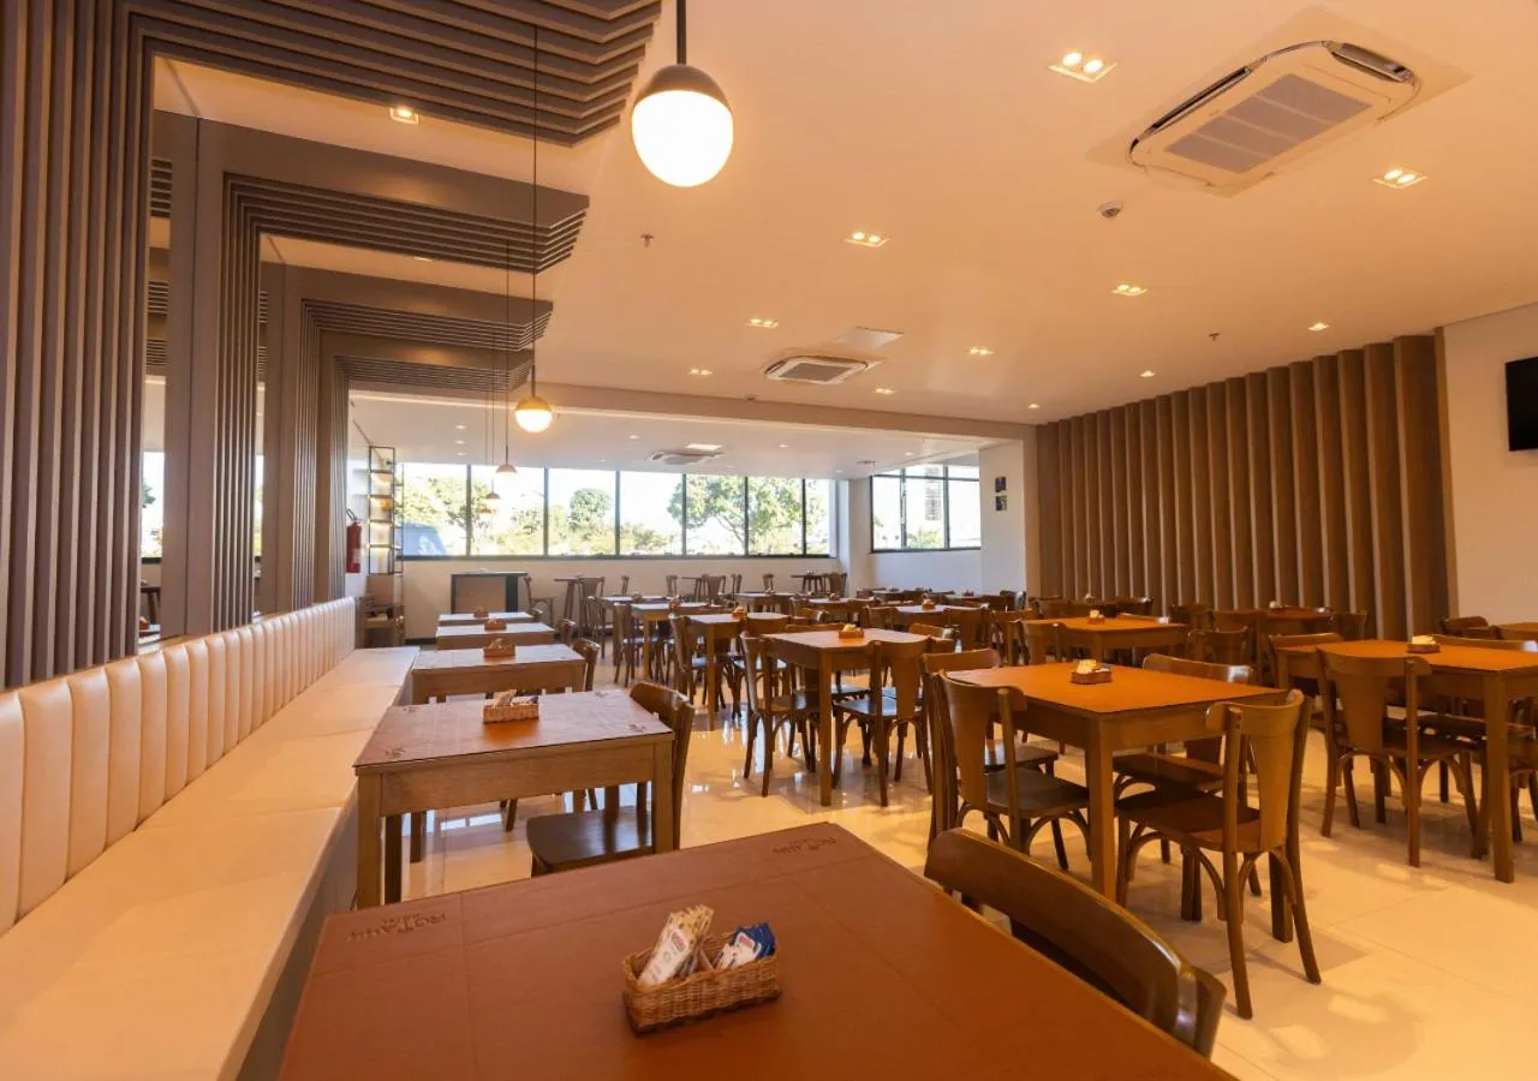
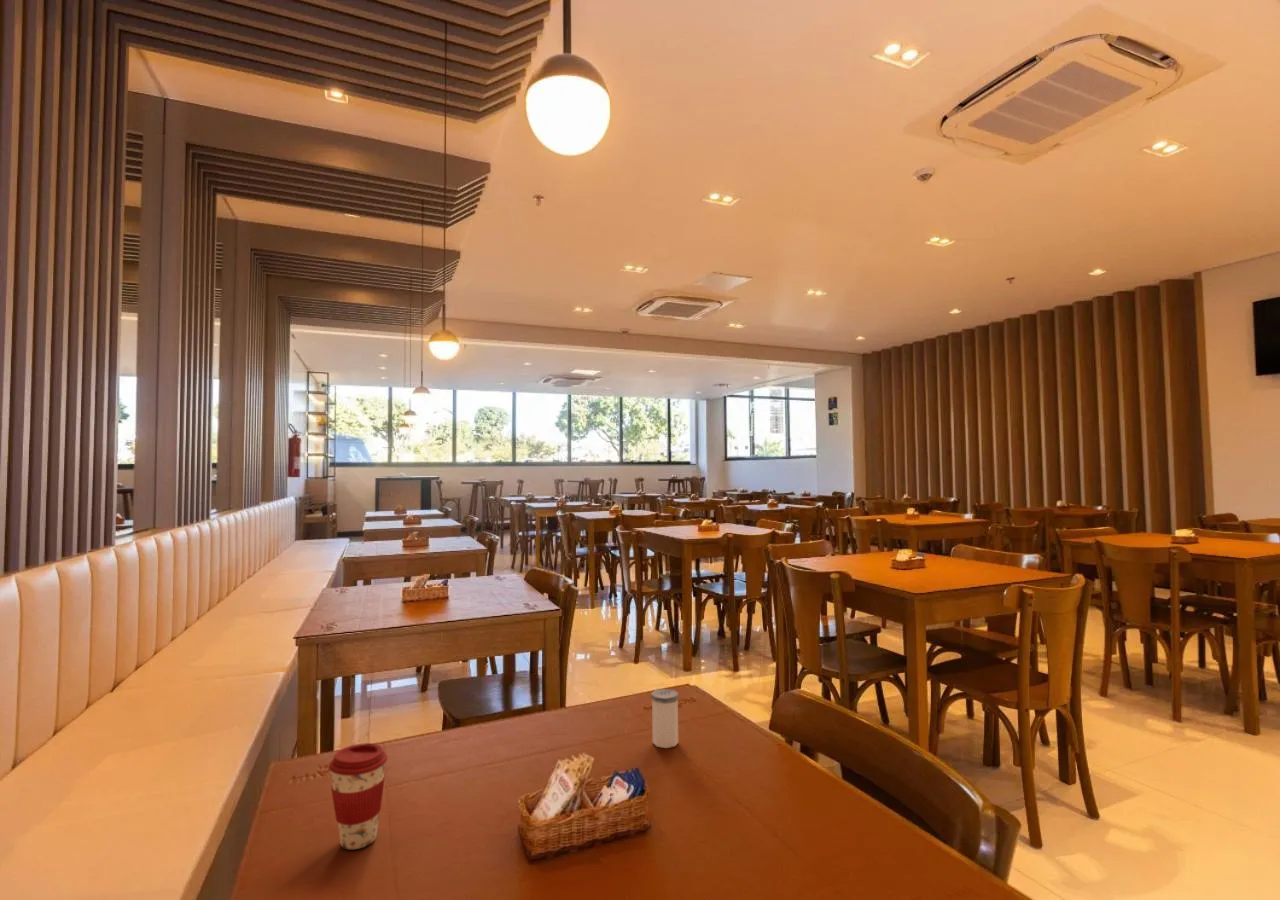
+ salt shaker [650,688,680,749]
+ coffee cup [328,742,389,850]
